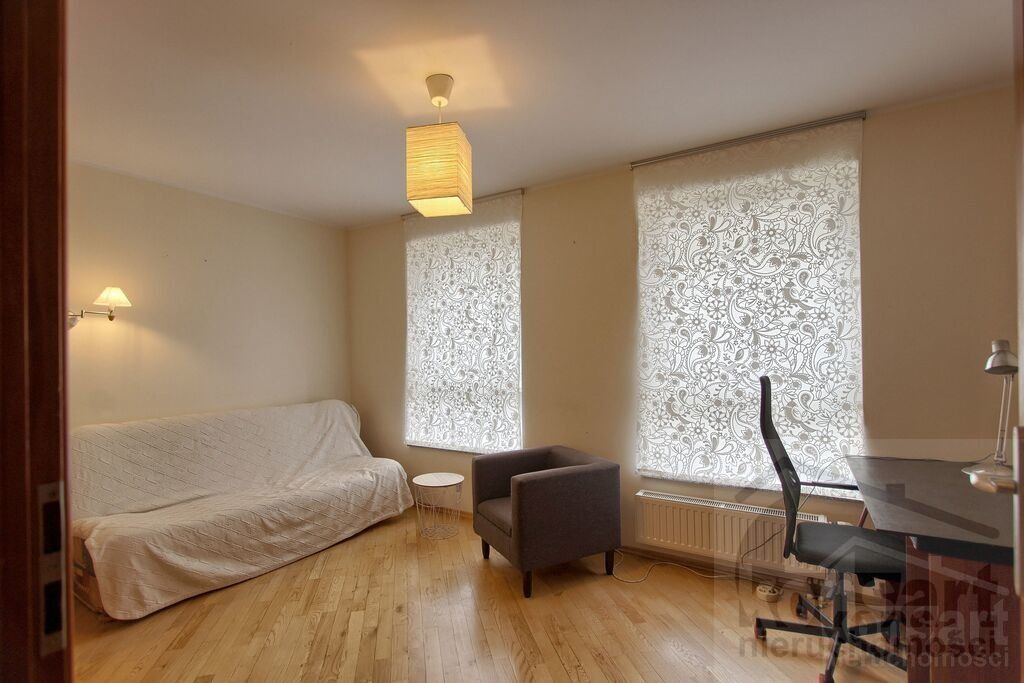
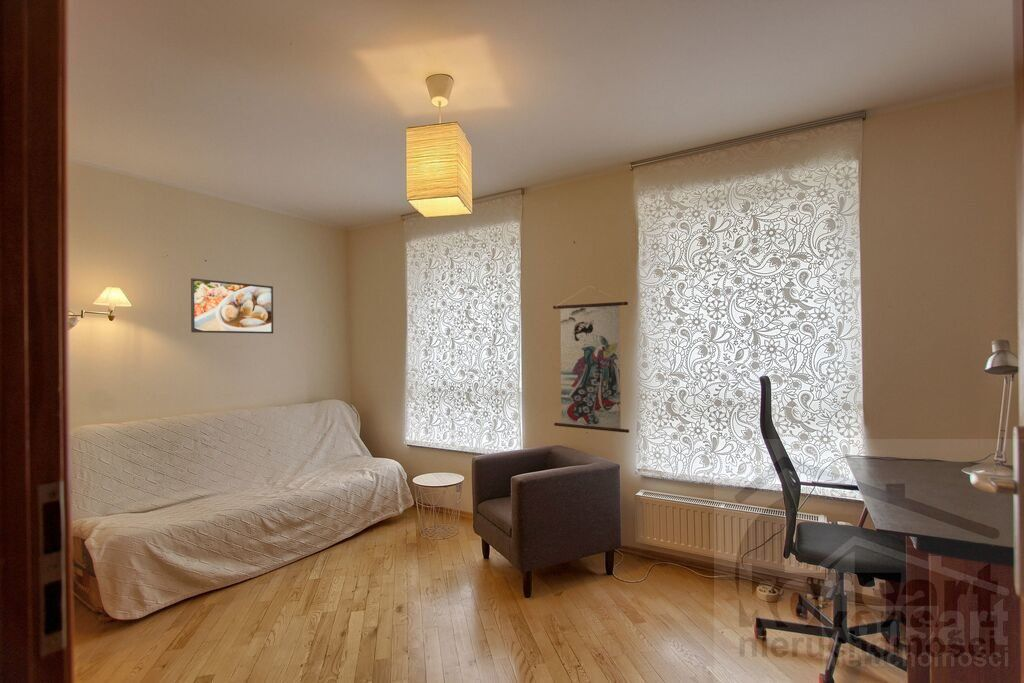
+ wall scroll [552,285,630,434]
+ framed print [190,277,274,334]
